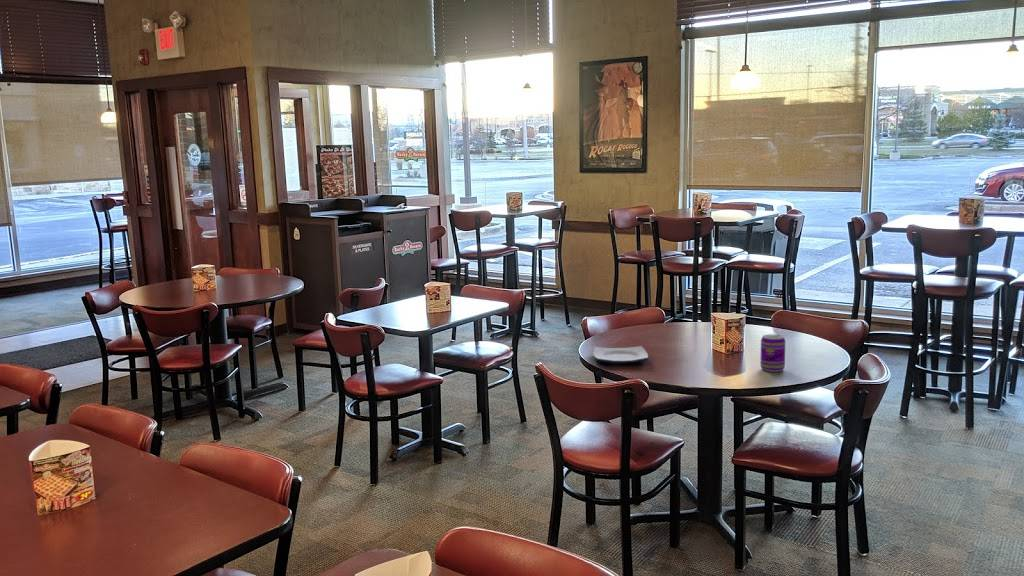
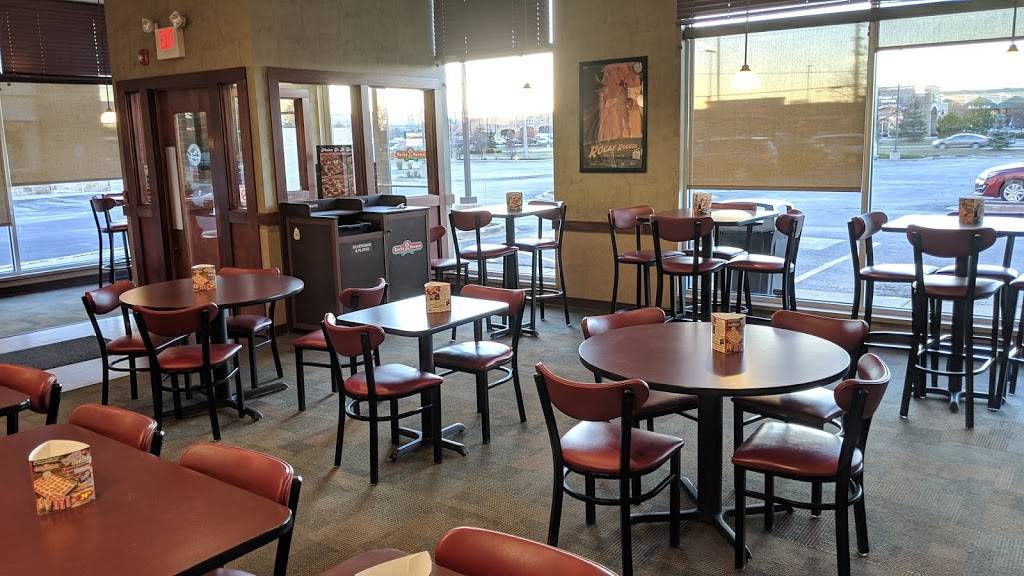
- plate [592,345,649,365]
- beverage can [759,334,786,373]
